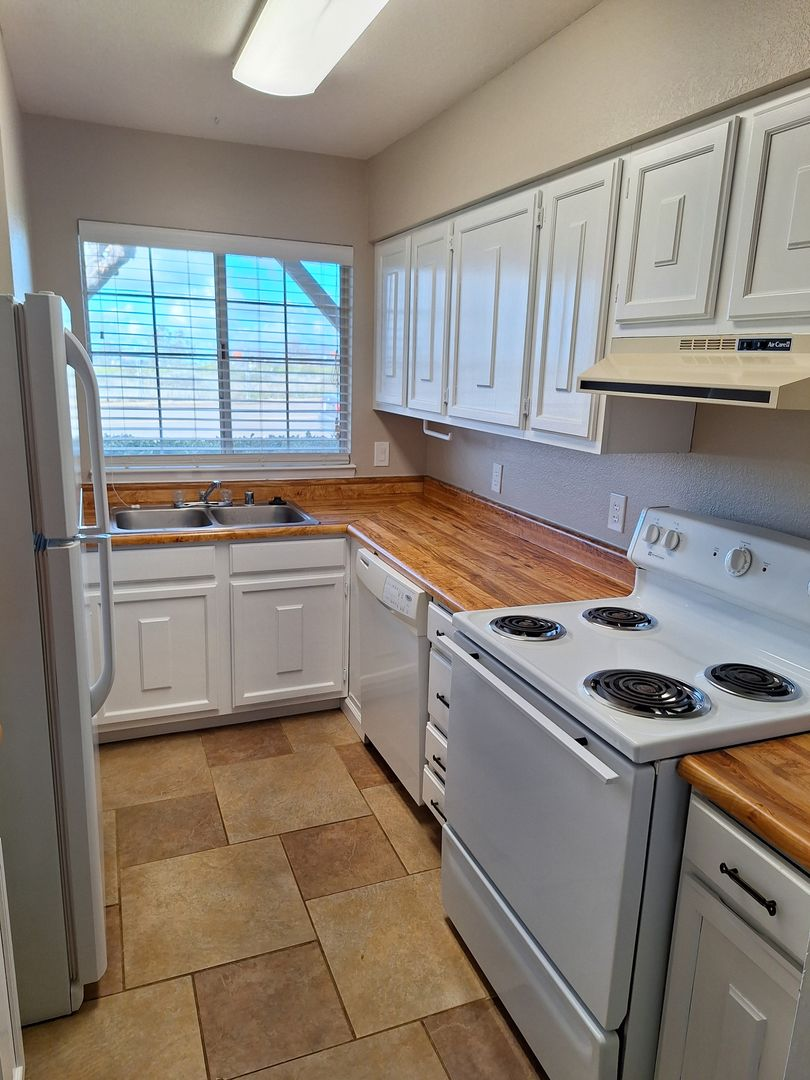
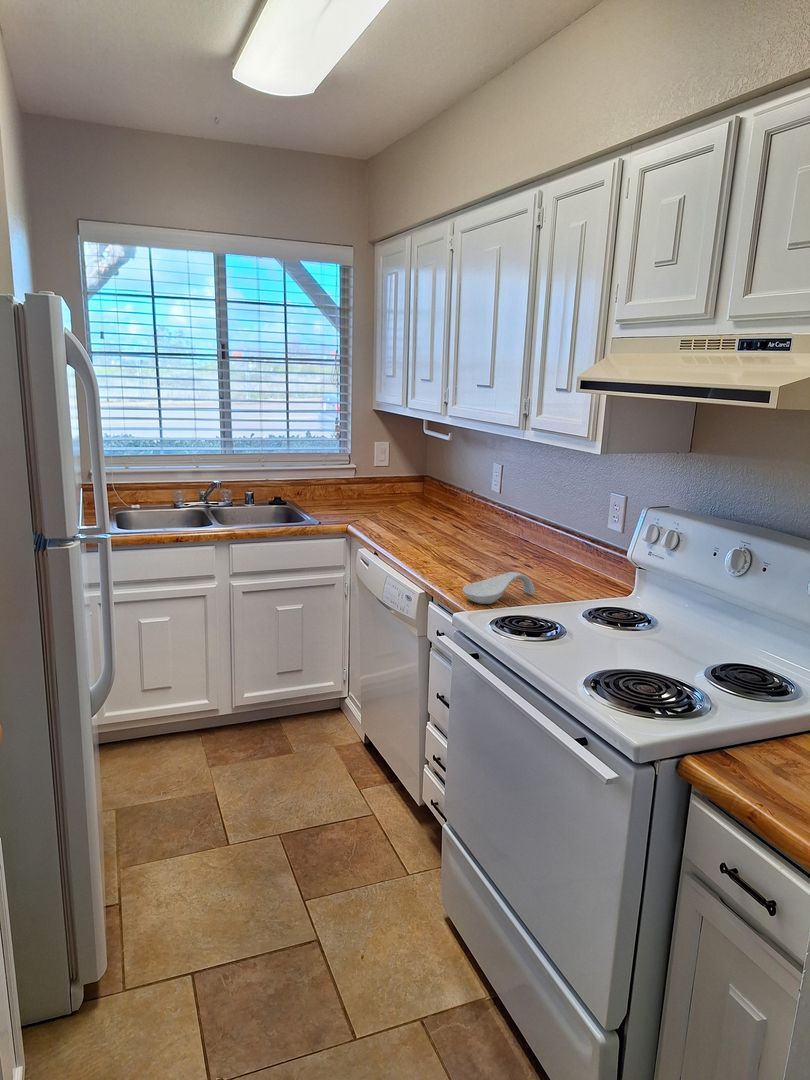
+ spoon rest [462,571,536,605]
